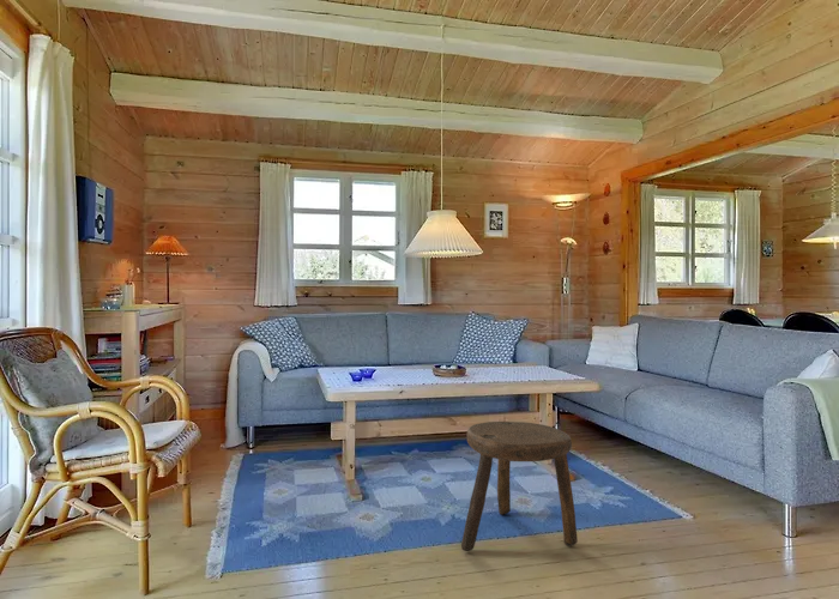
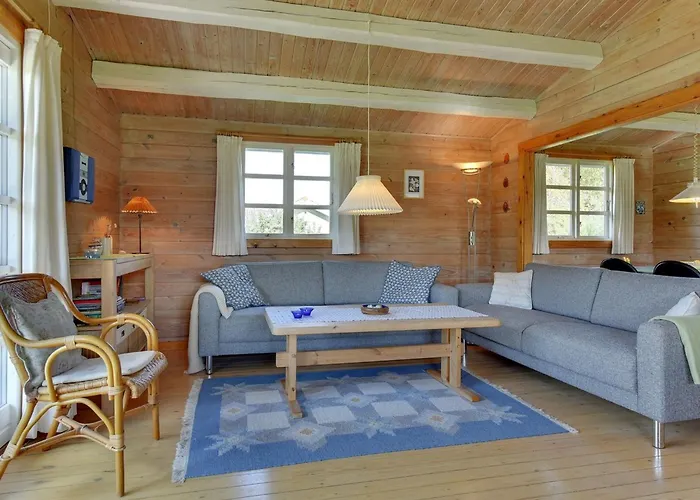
- stool [460,420,579,552]
